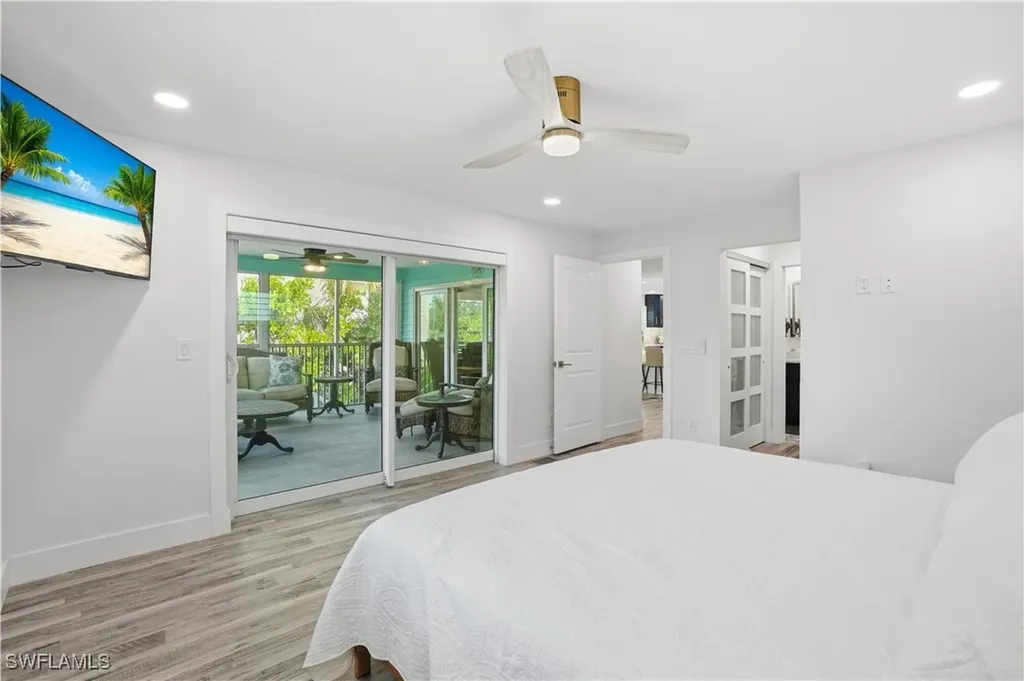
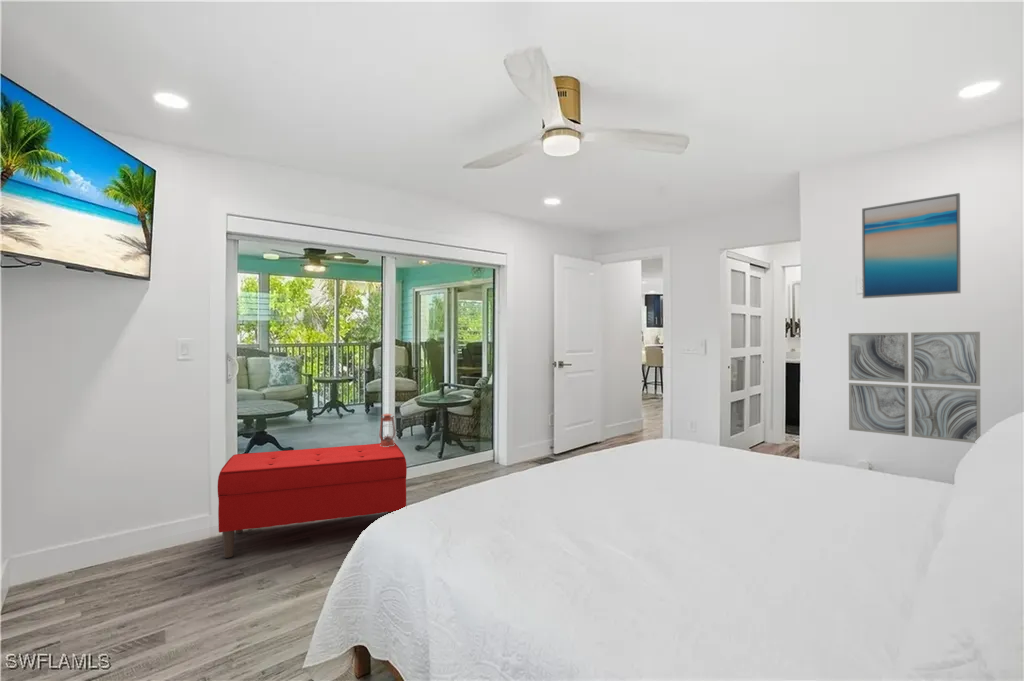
+ bench [217,442,408,559]
+ wall art [848,331,982,444]
+ wall art [861,192,962,299]
+ lantern [378,403,397,447]
